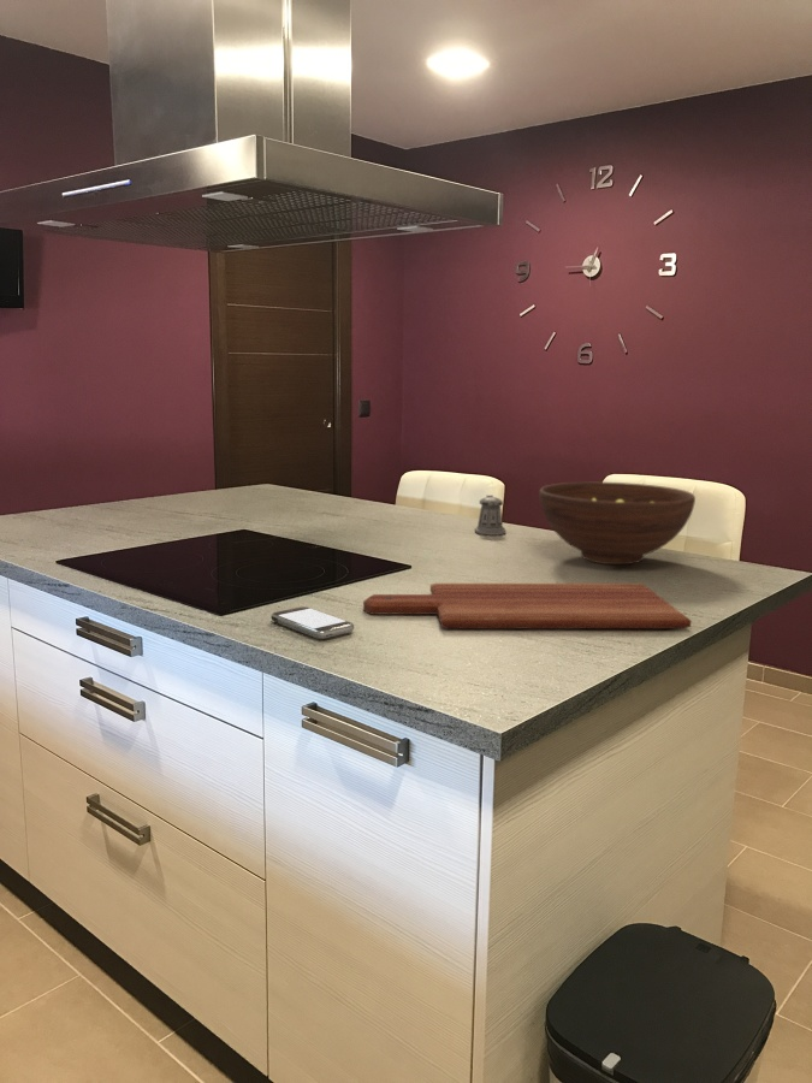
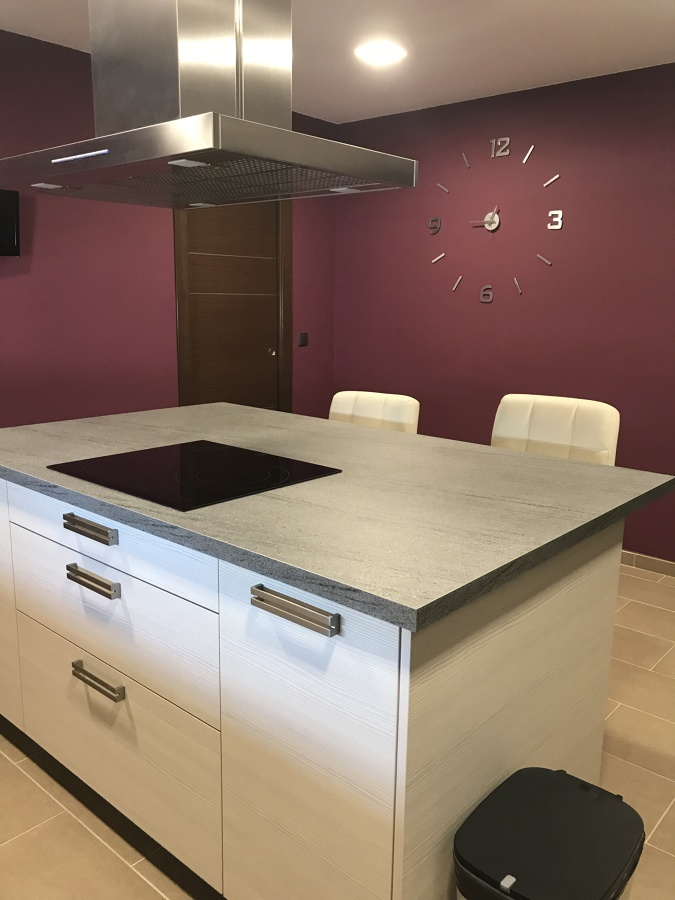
- pepper shaker [474,493,508,537]
- fruit bowl [538,481,697,566]
- smartphone [269,605,355,640]
- cutting board [362,582,692,629]
